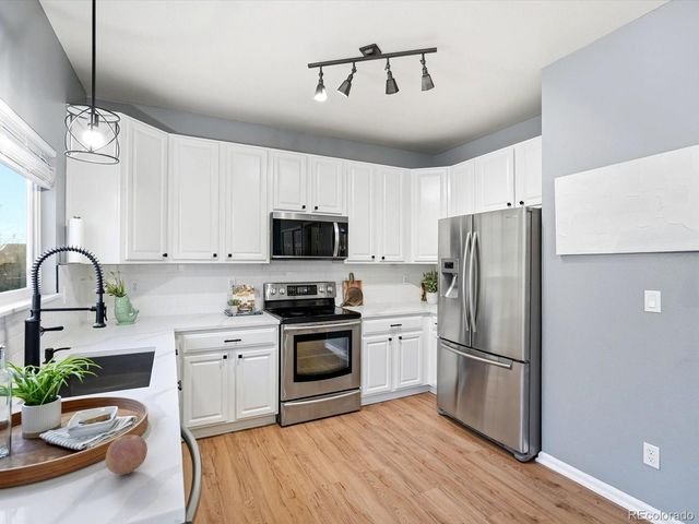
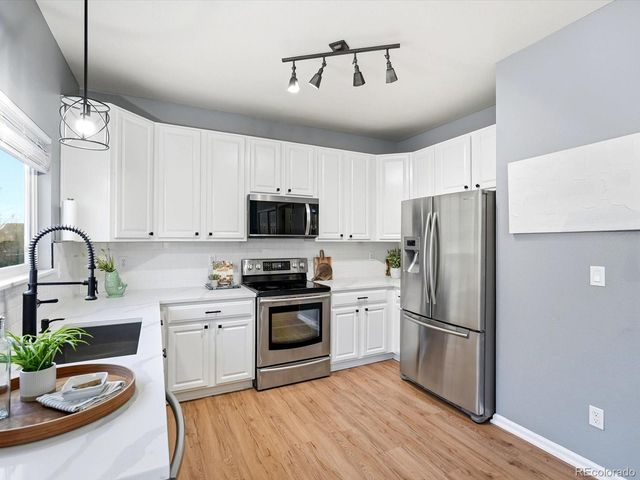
- fruit [105,433,149,476]
